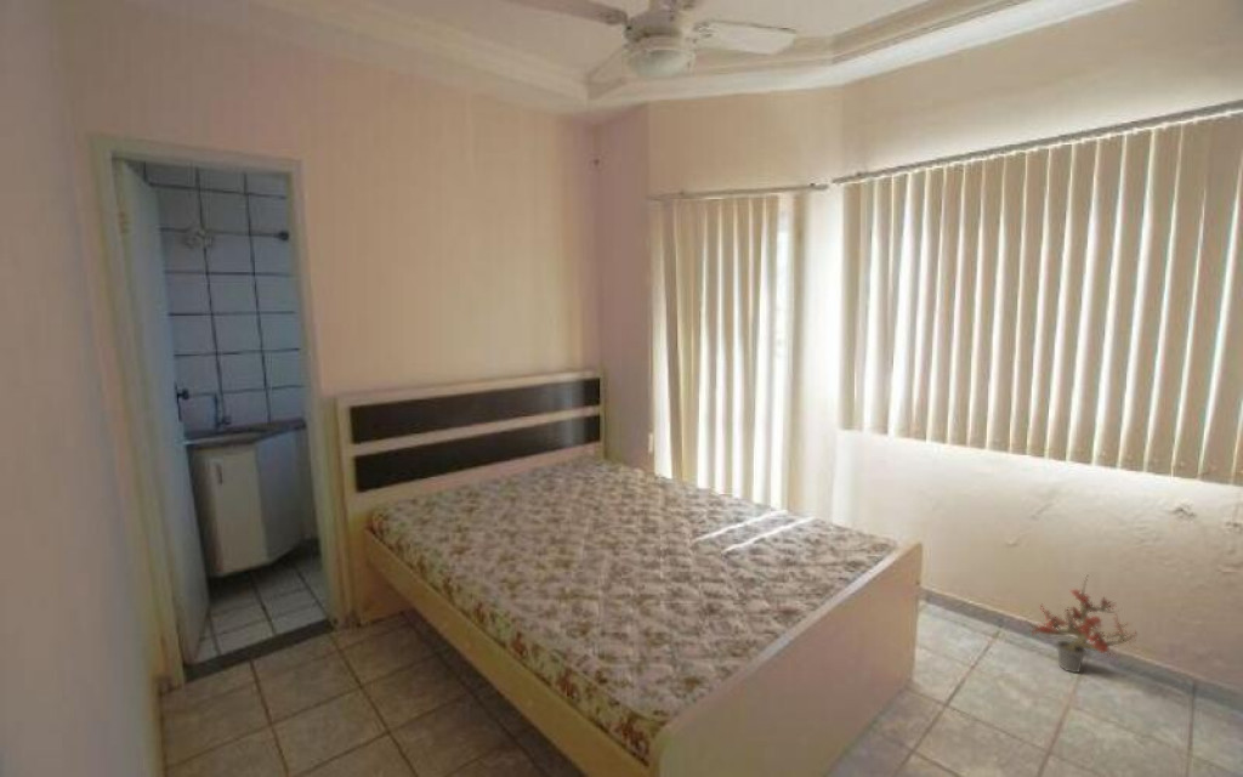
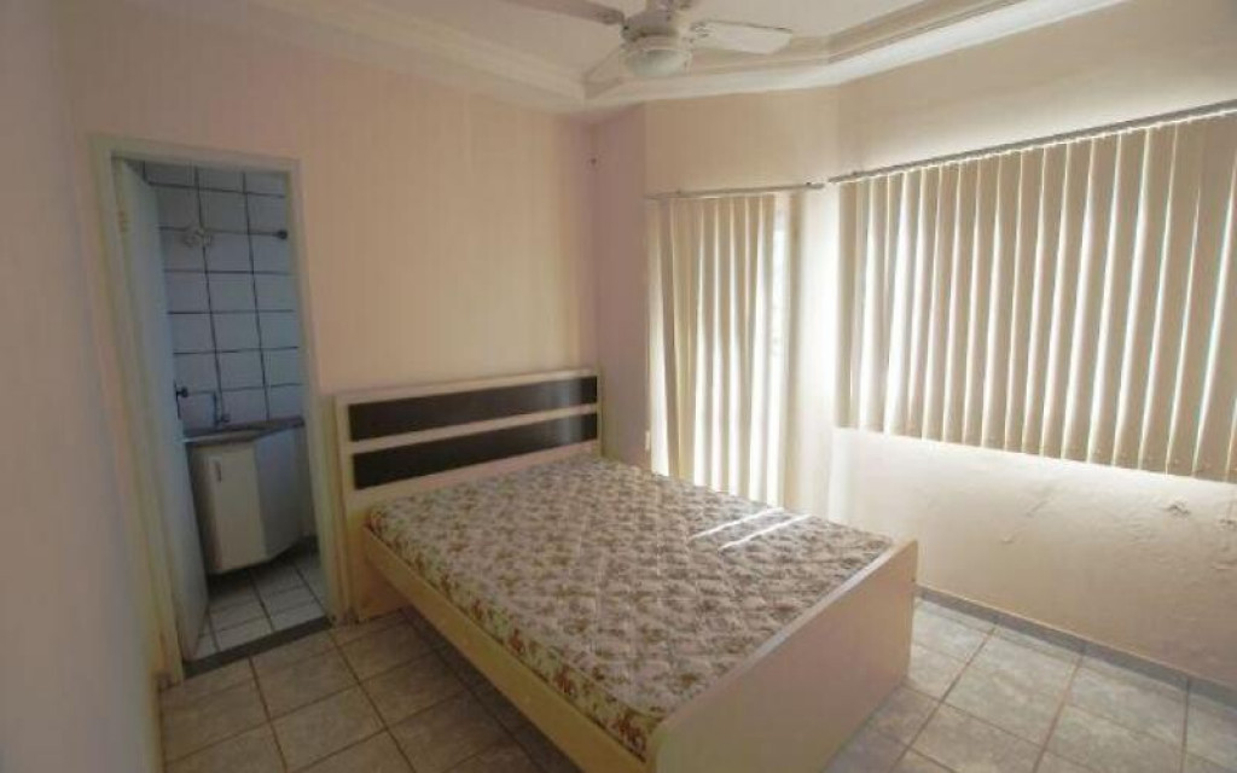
- potted plant [1018,575,1139,674]
